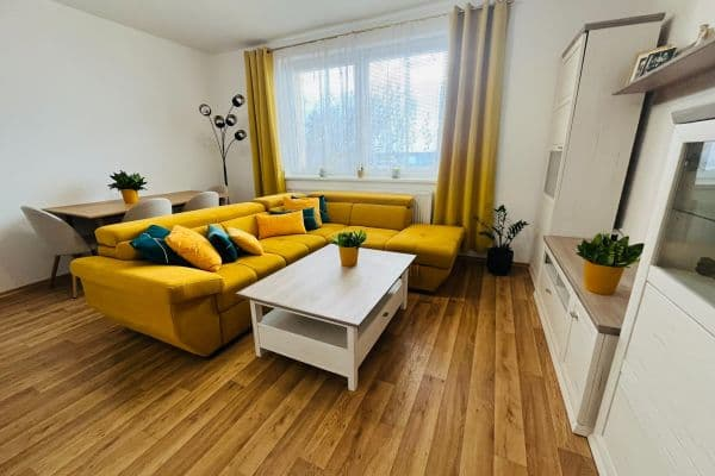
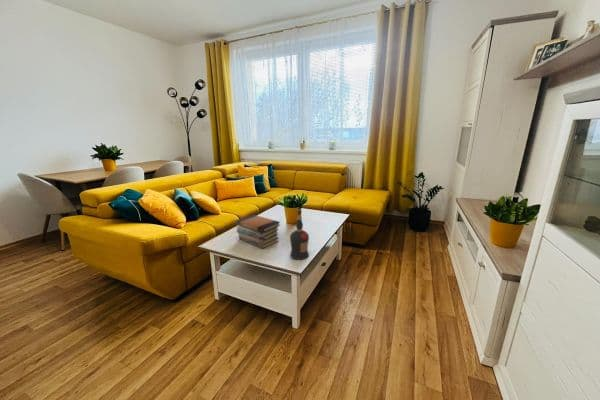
+ book stack [235,214,282,249]
+ liquor bottle [289,209,310,261]
